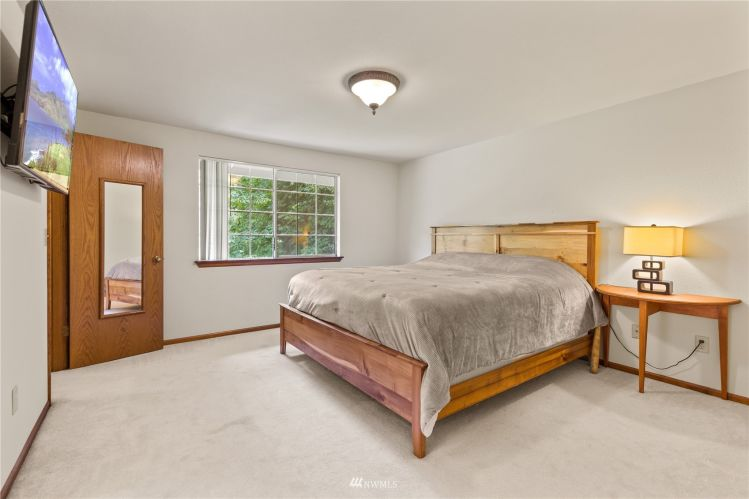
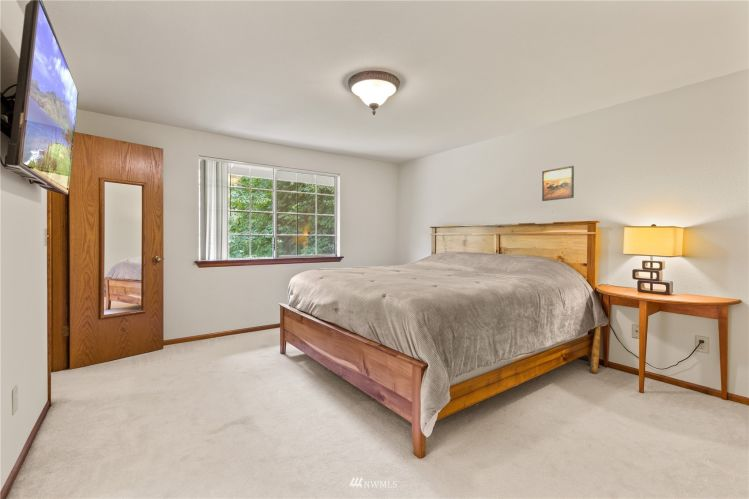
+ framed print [541,165,575,202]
